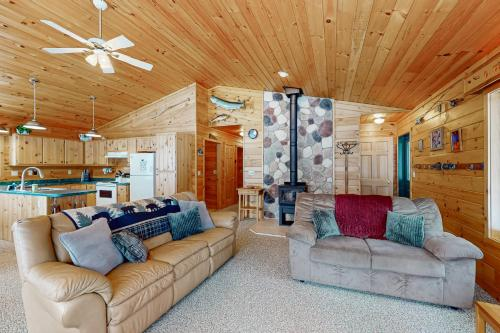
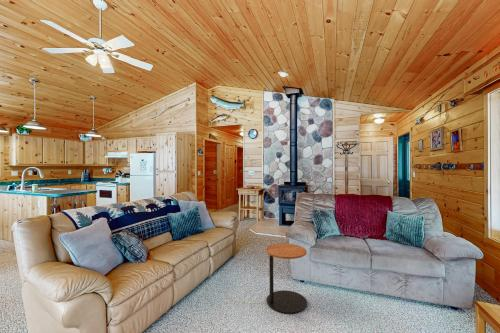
+ side table [265,243,308,314]
